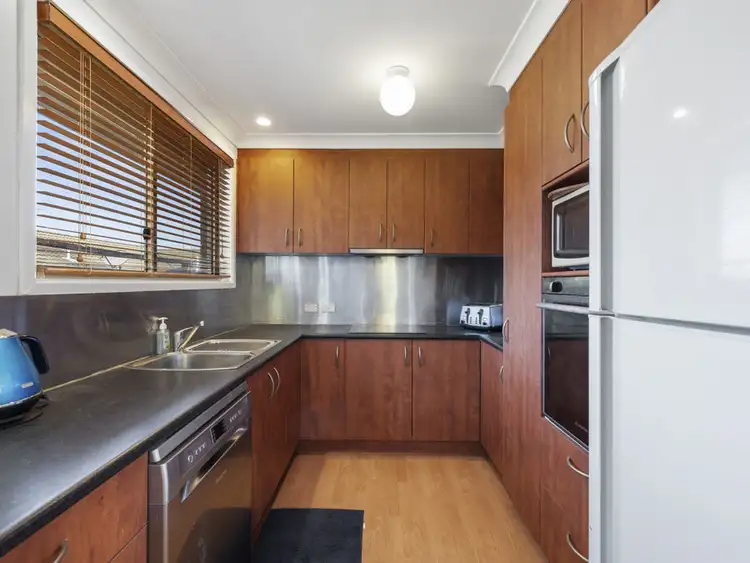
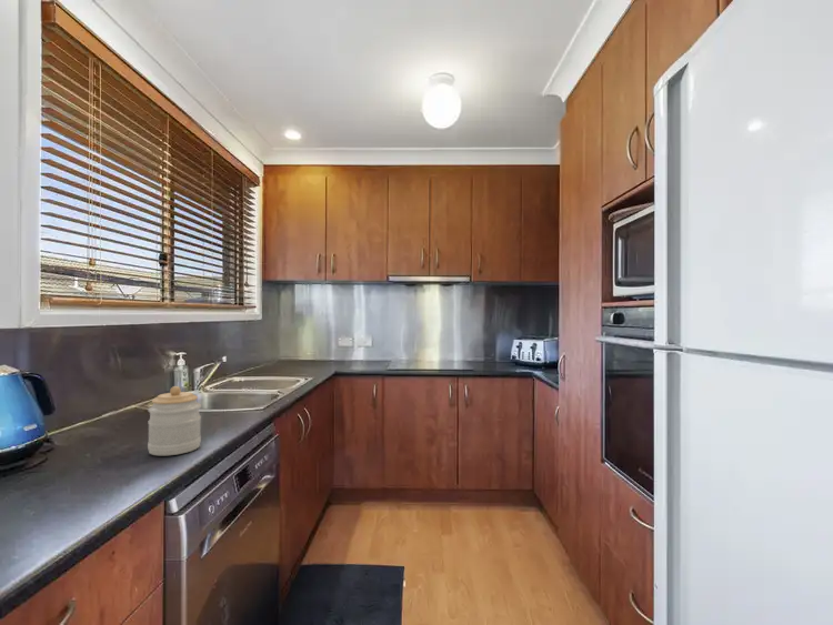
+ jar [147,385,202,456]
